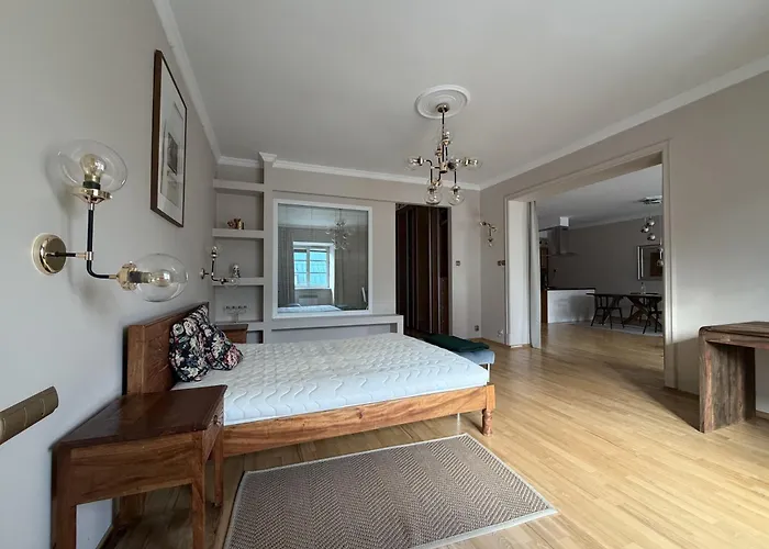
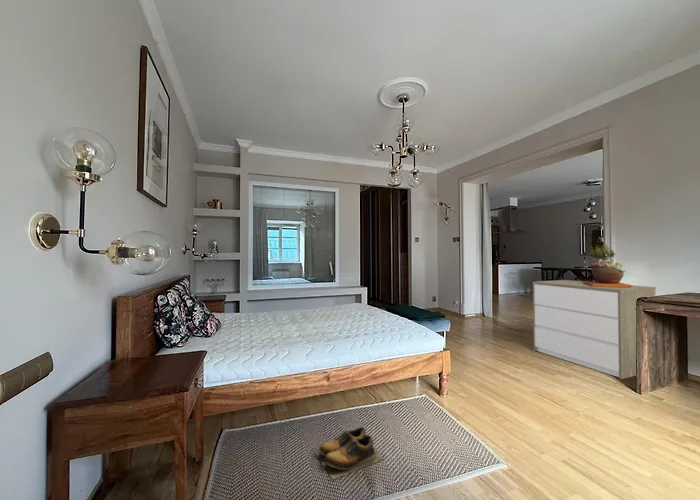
+ shoes [314,426,384,481]
+ dresser [532,279,657,380]
+ potted plant [581,243,632,288]
